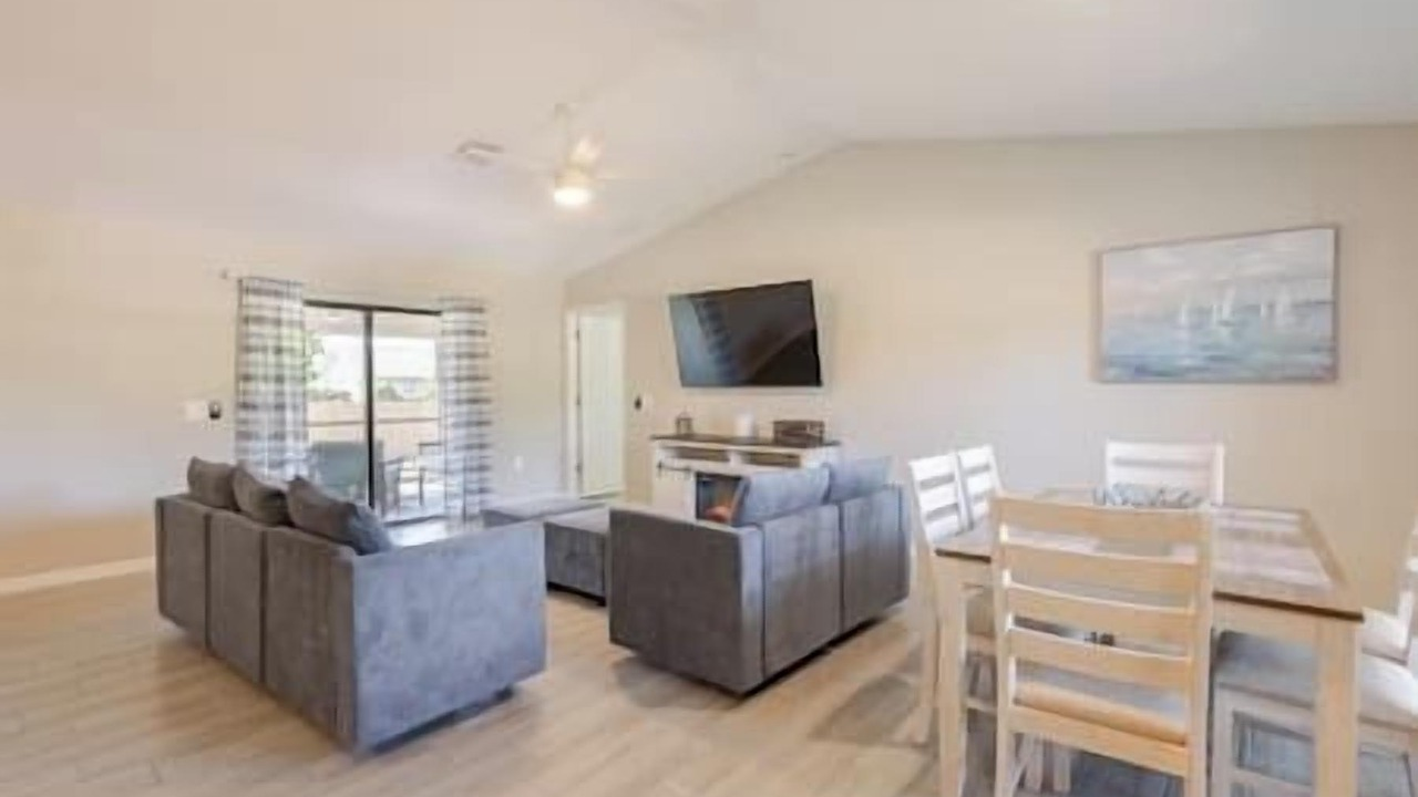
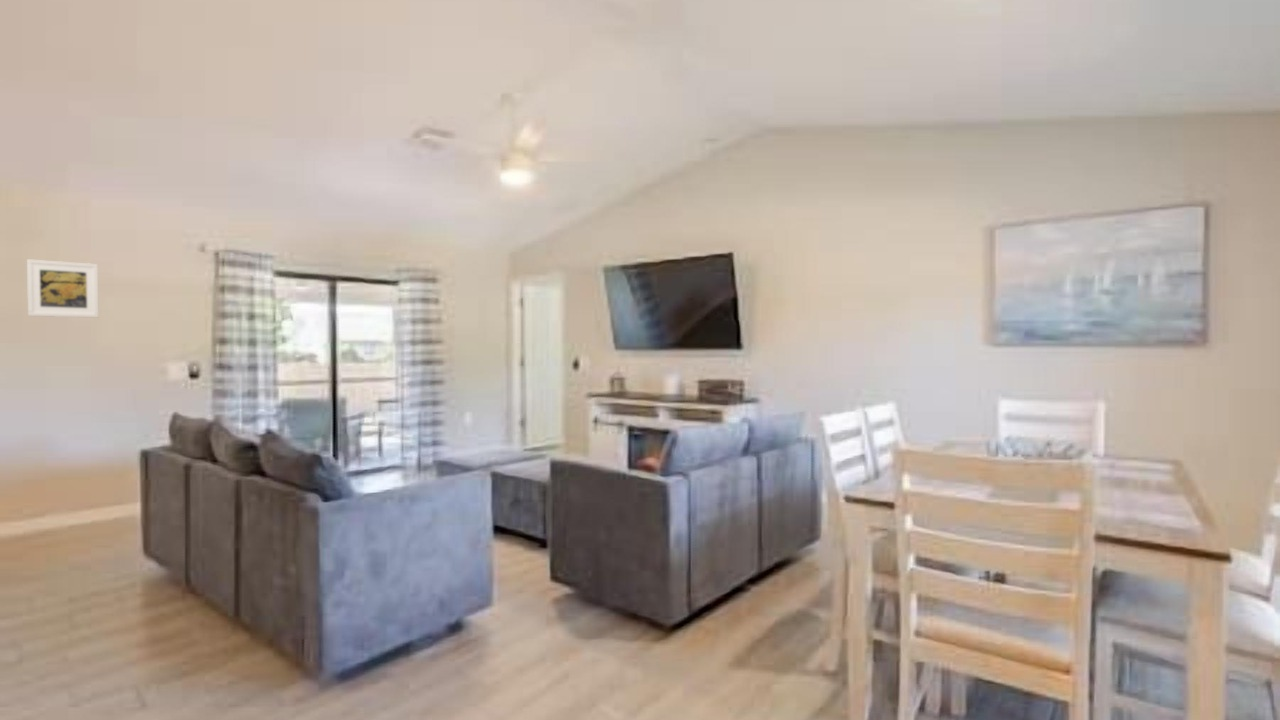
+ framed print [26,258,100,318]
